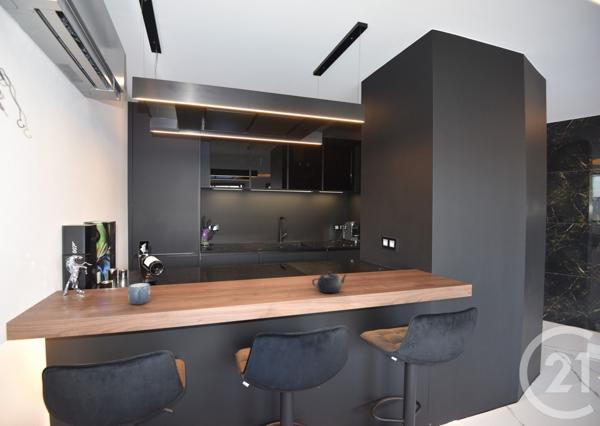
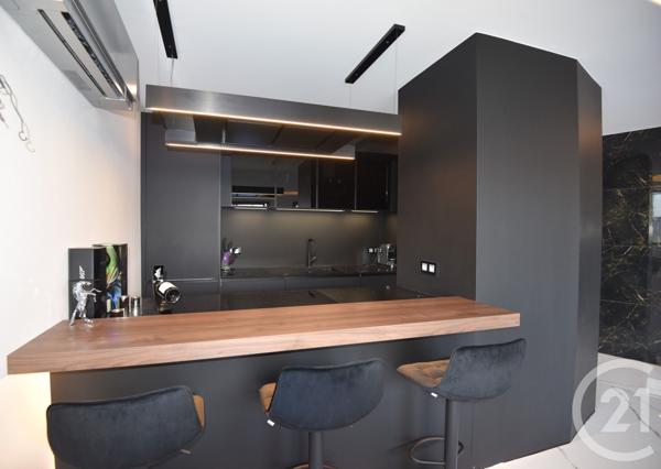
- teapot [311,271,349,294]
- mug [127,282,151,305]
